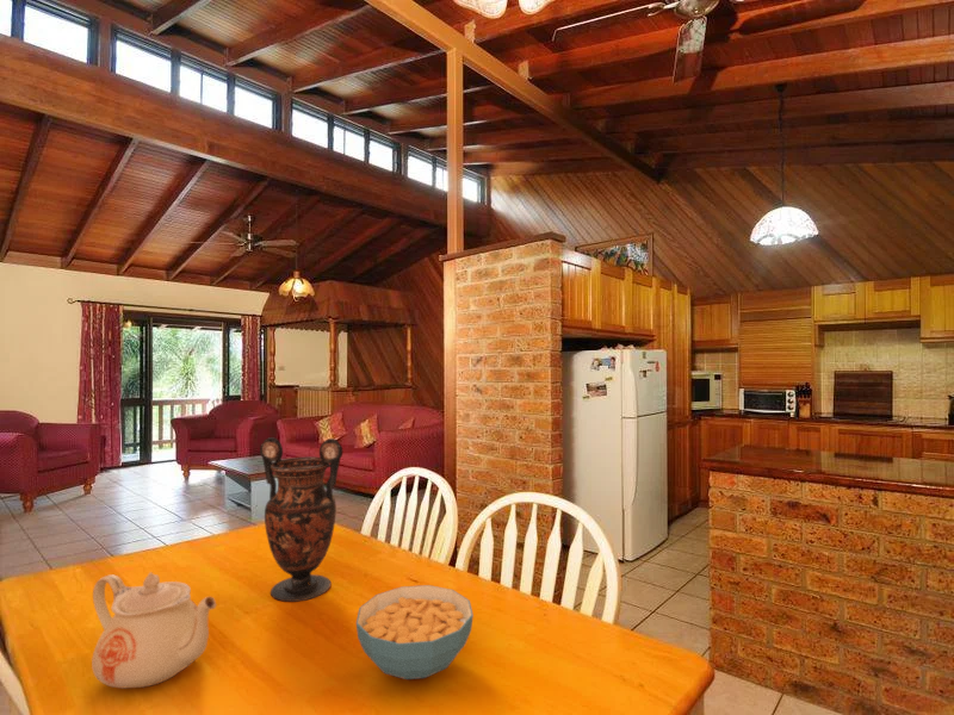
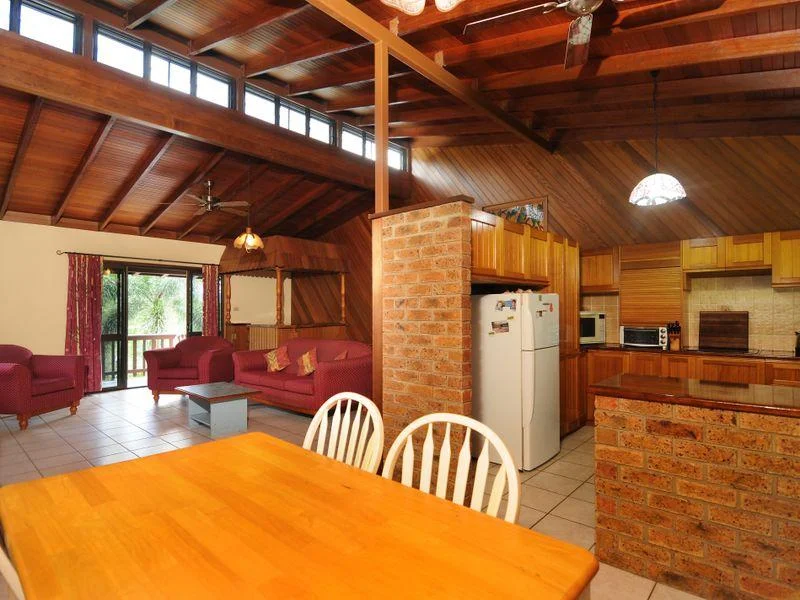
- cereal bowl [355,584,475,680]
- teapot [91,571,217,689]
- vase [259,436,343,603]
